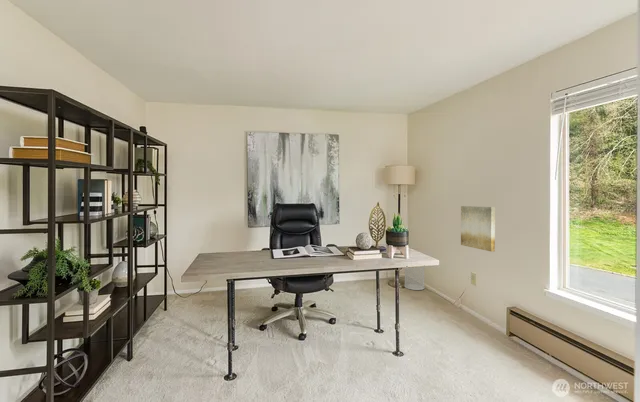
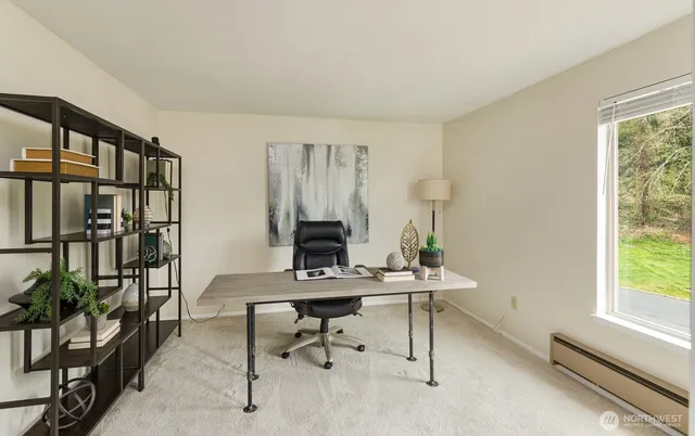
- wall art [460,205,496,253]
- wastebasket [403,266,426,291]
